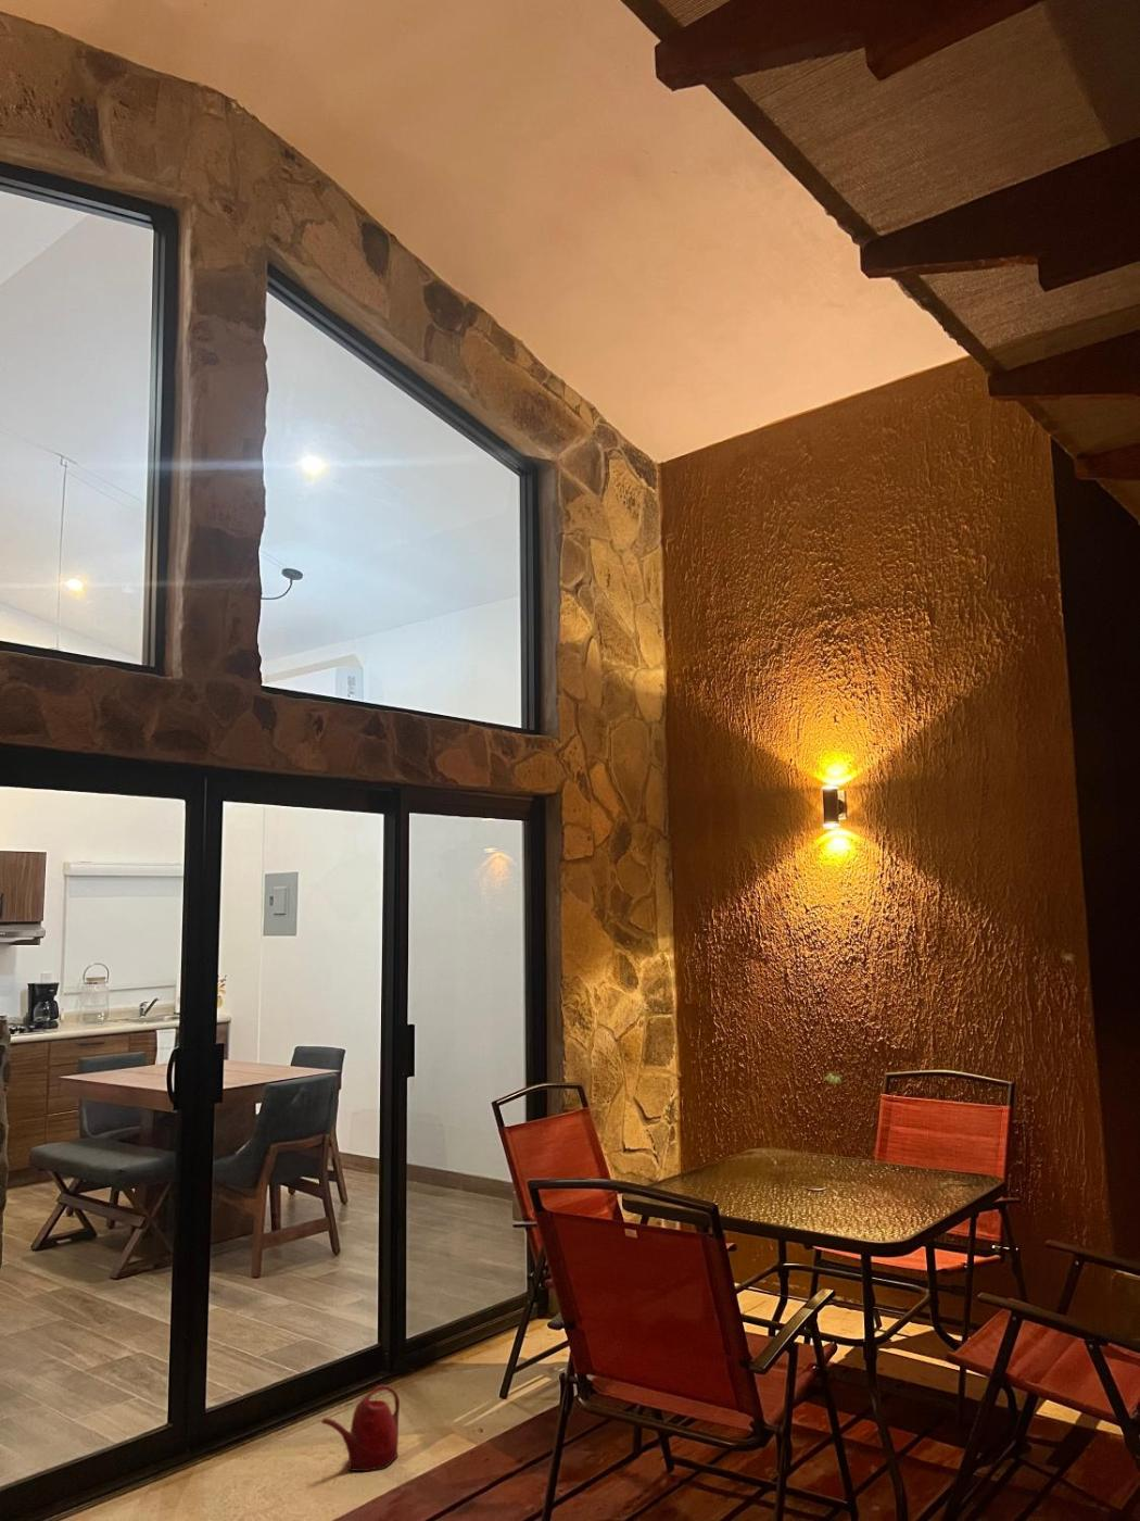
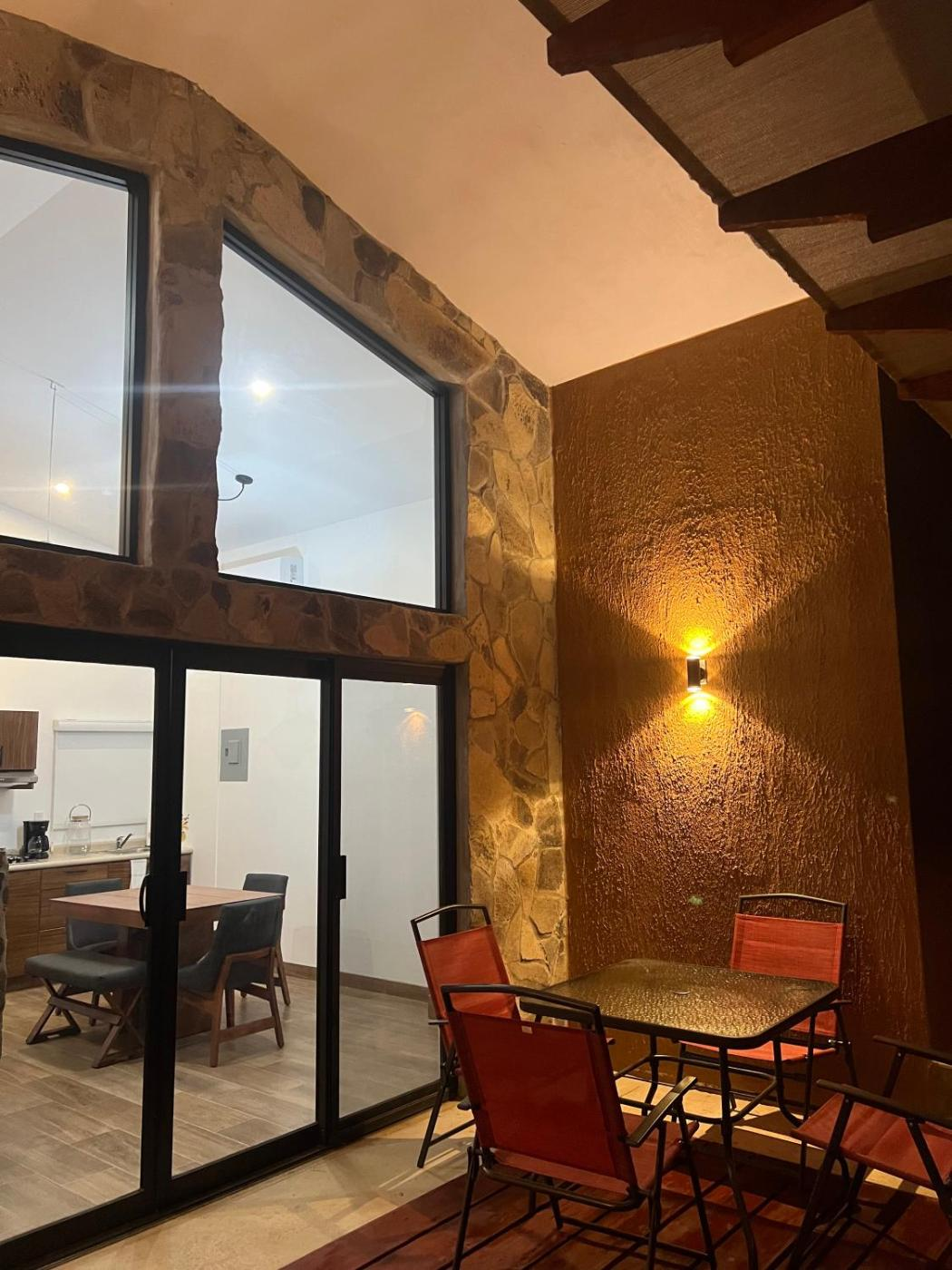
- watering can [320,1384,401,1472]
